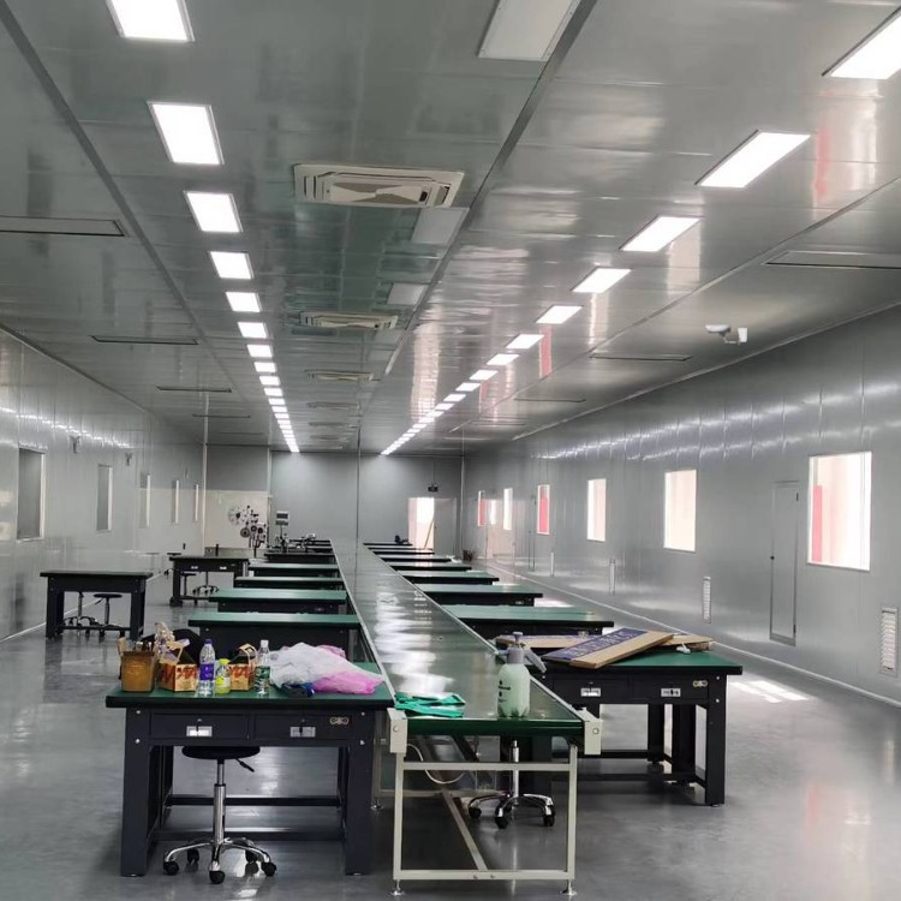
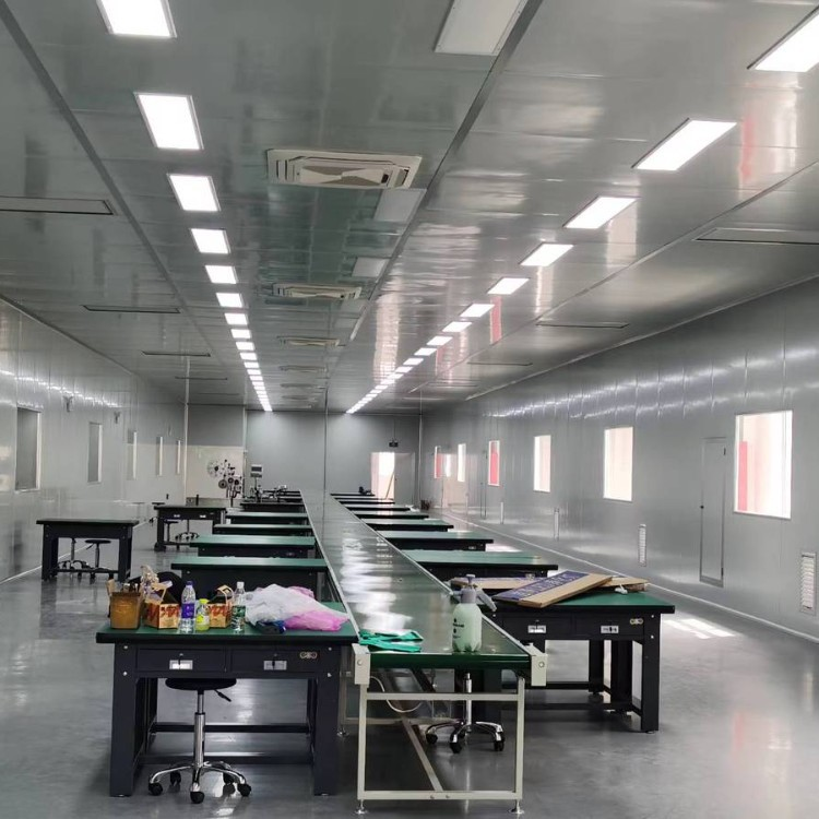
- security camera [704,324,747,348]
